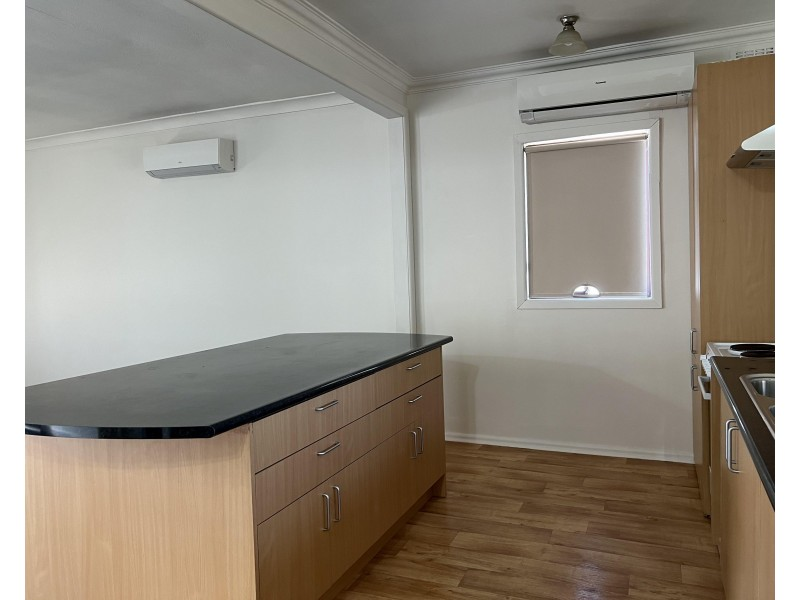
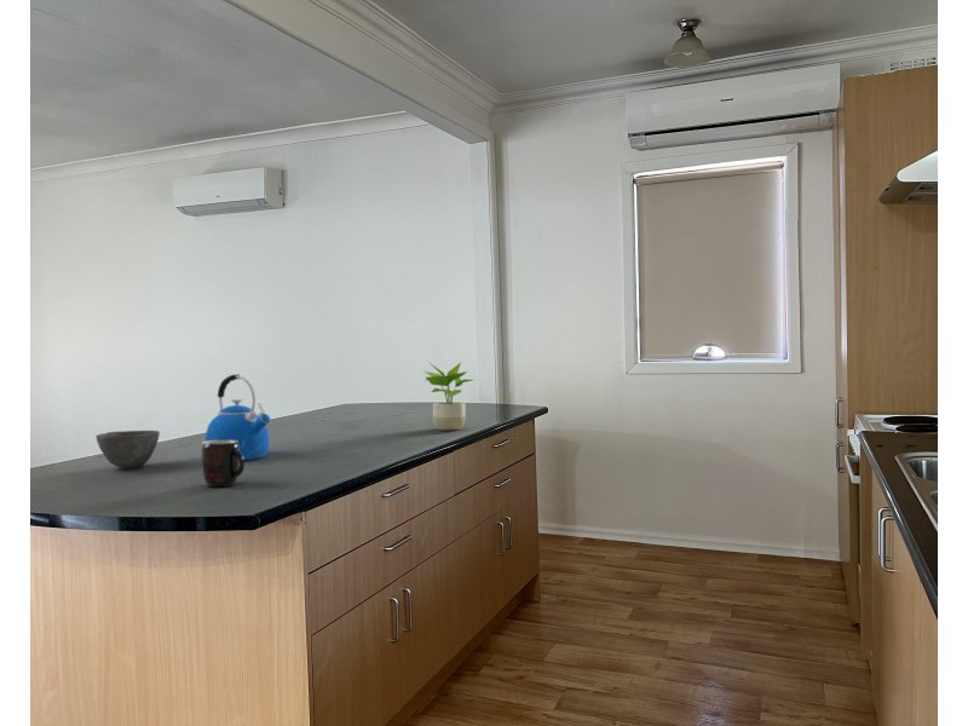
+ mug [201,440,246,488]
+ bowl [94,430,161,469]
+ kettle [203,374,271,461]
+ potted plant [424,361,473,431]
